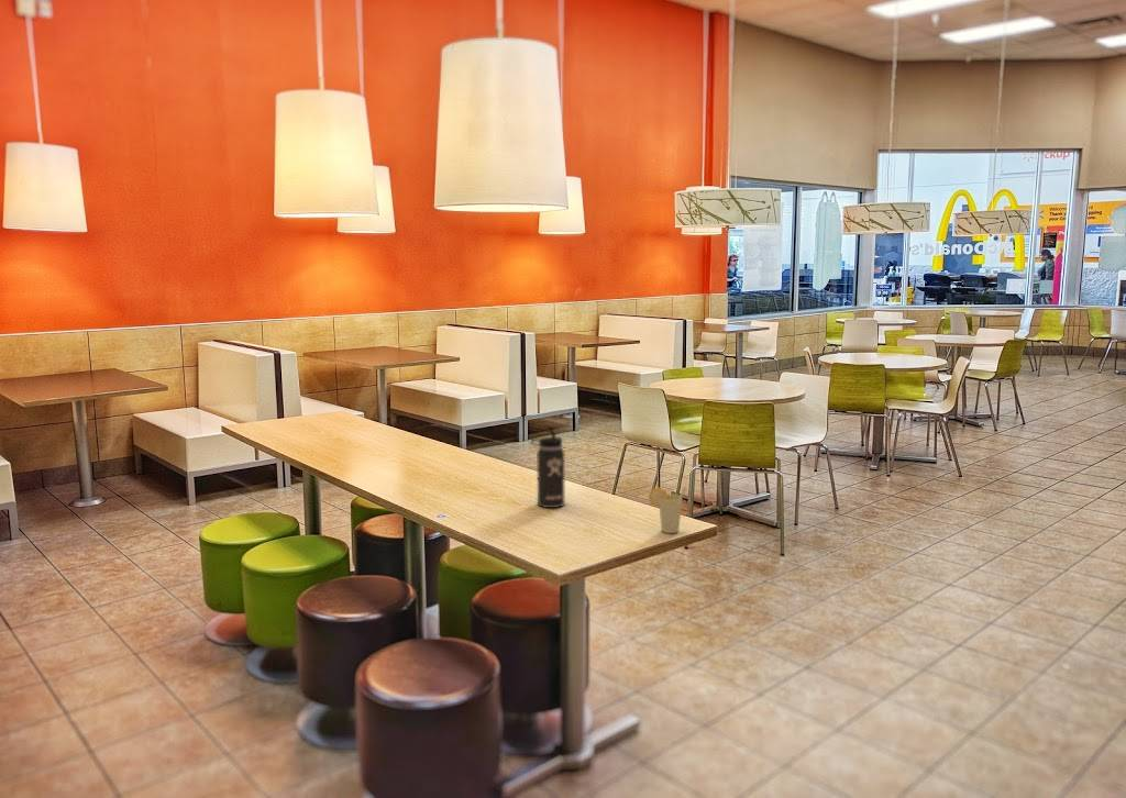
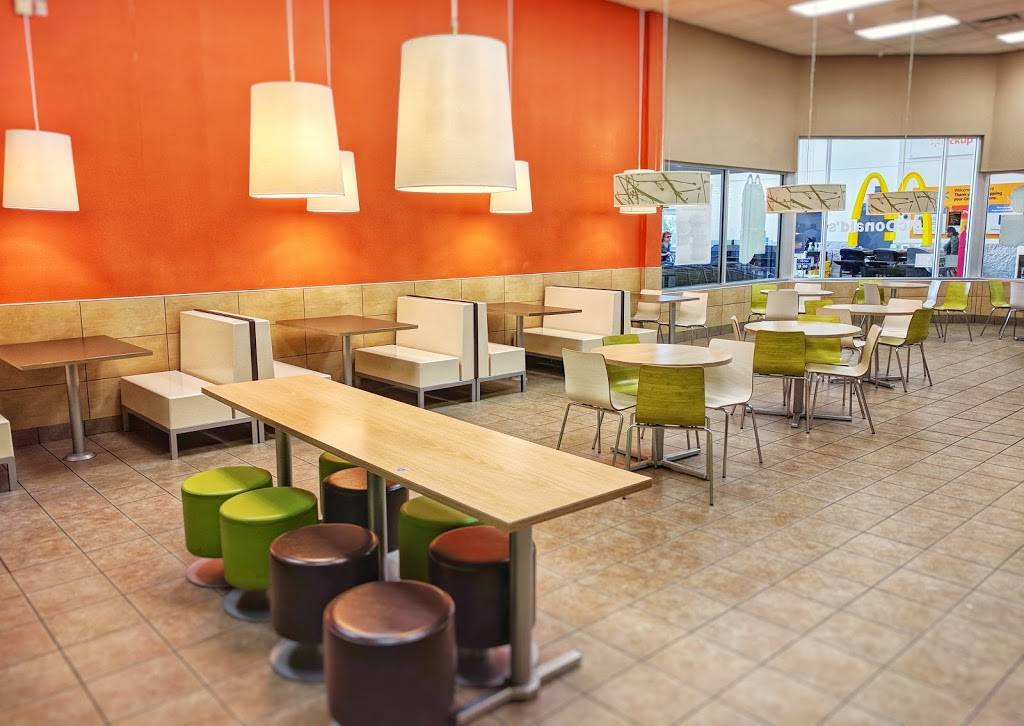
- thermos bottle [530,425,566,509]
- cup [648,486,687,534]
